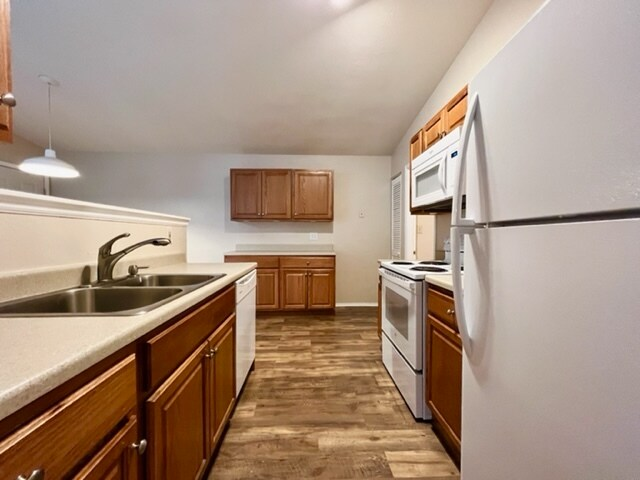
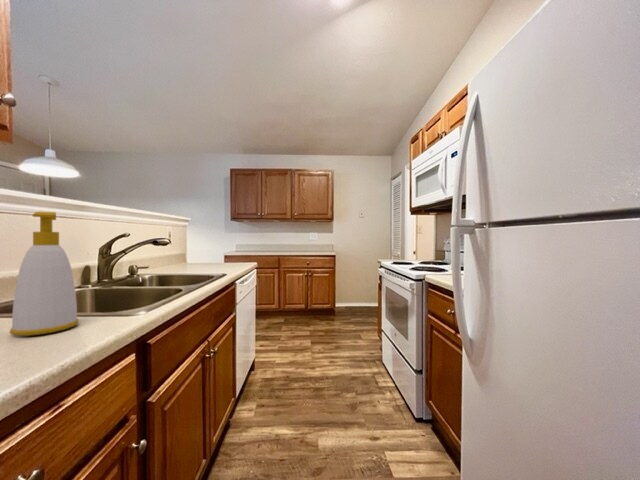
+ soap bottle [9,210,80,337]
